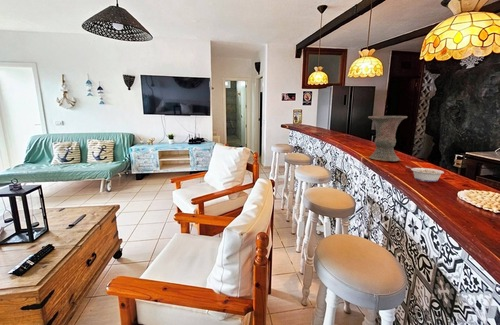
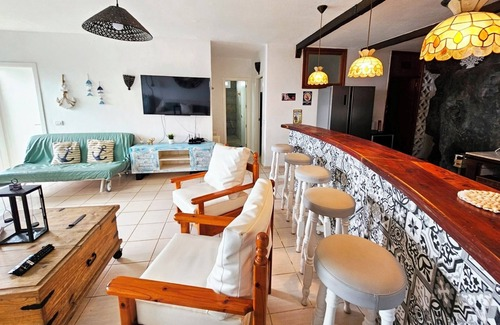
- vase [367,115,408,162]
- legume [405,165,445,183]
